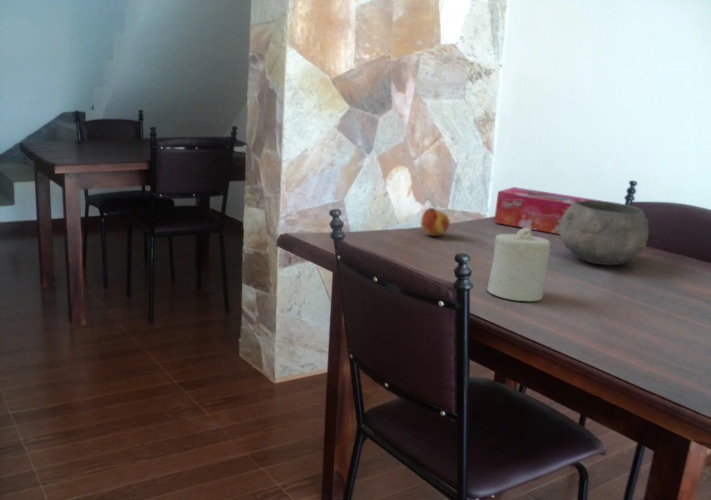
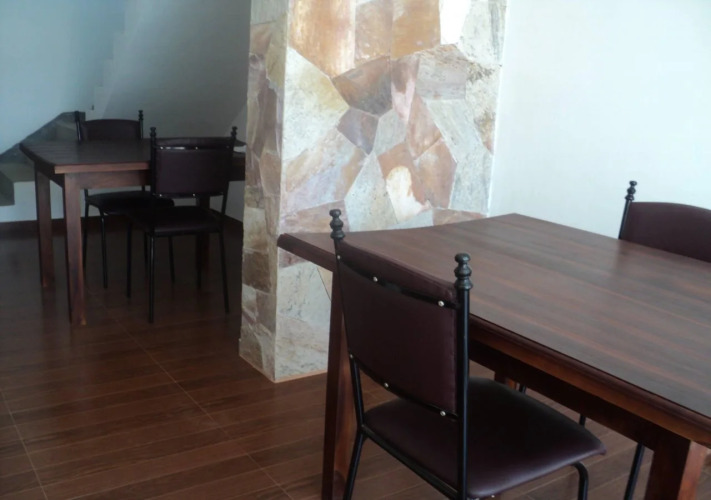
- fruit [420,207,451,237]
- bowl [559,199,650,266]
- tissue box [493,186,602,235]
- candle [486,228,551,302]
